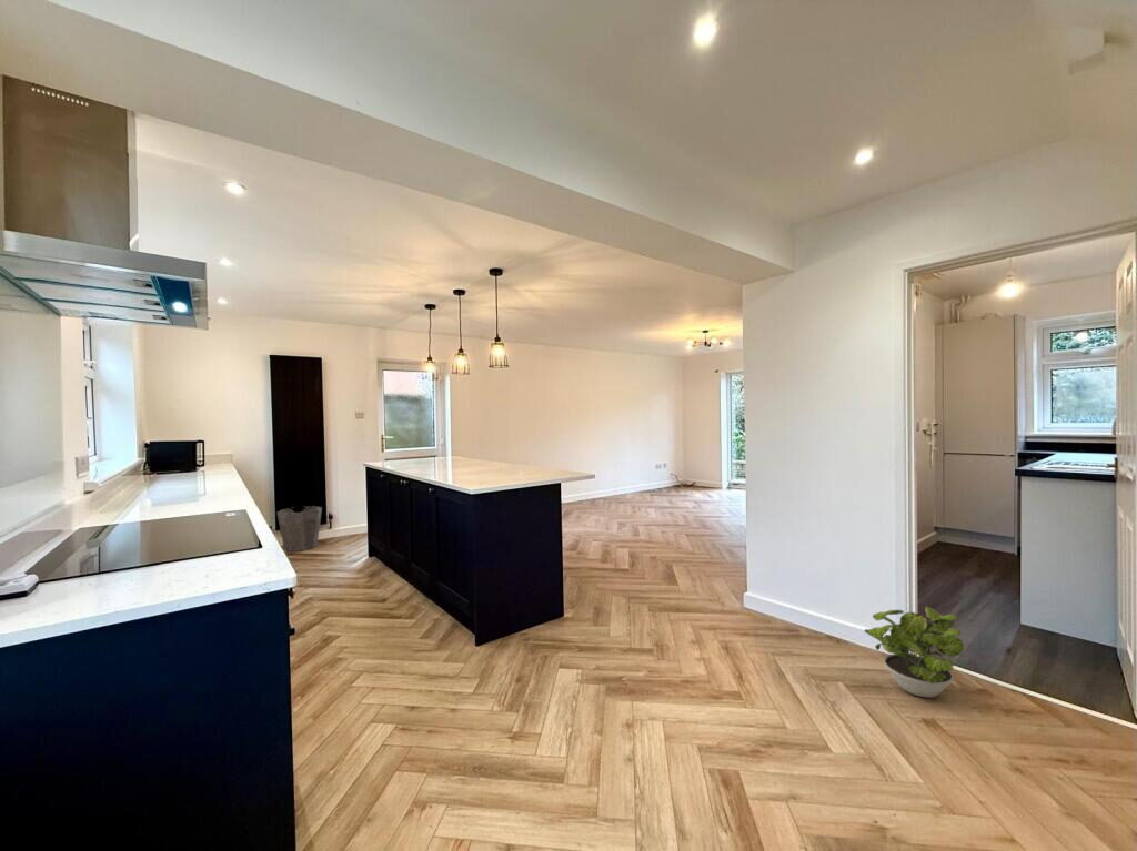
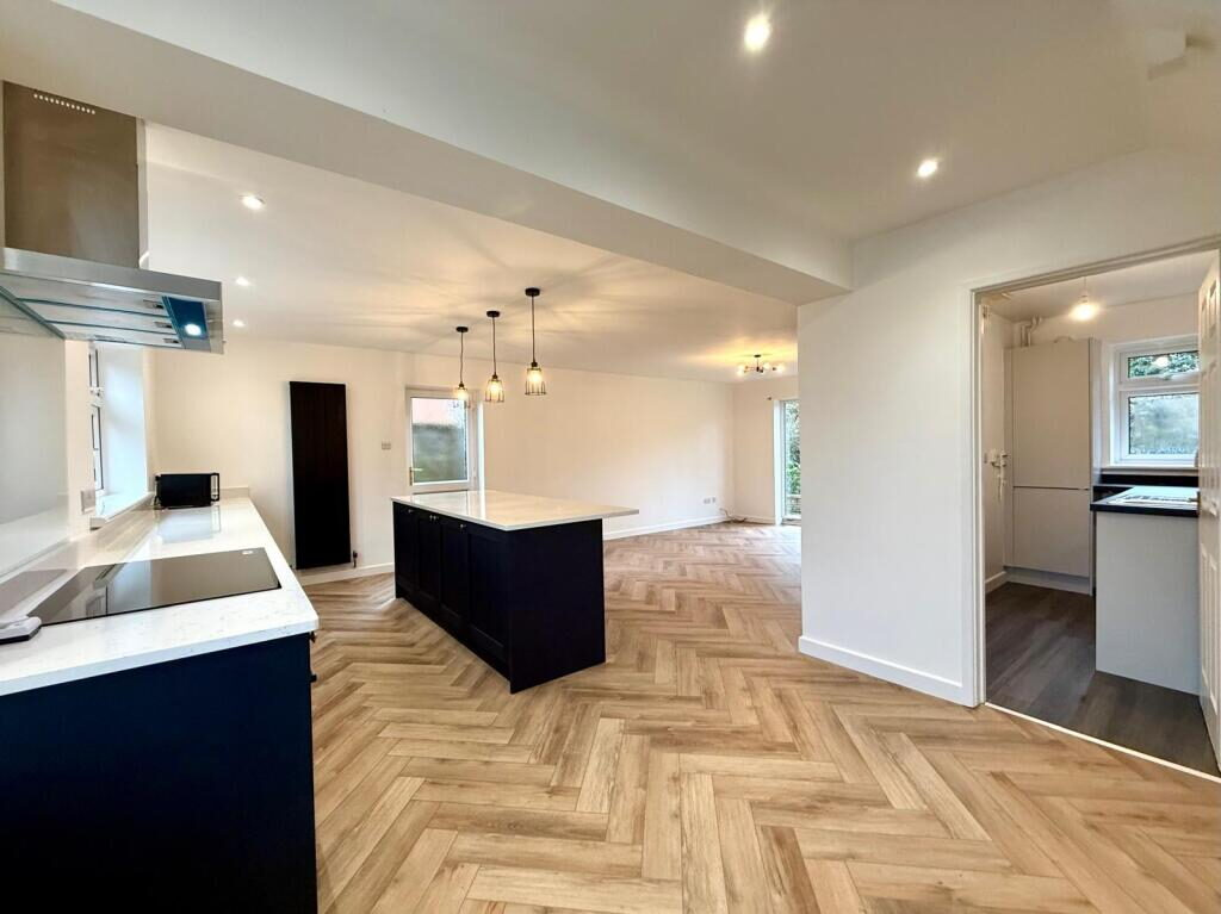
- waste bin [276,505,323,553]
- potted plant [863,605,965,699]
